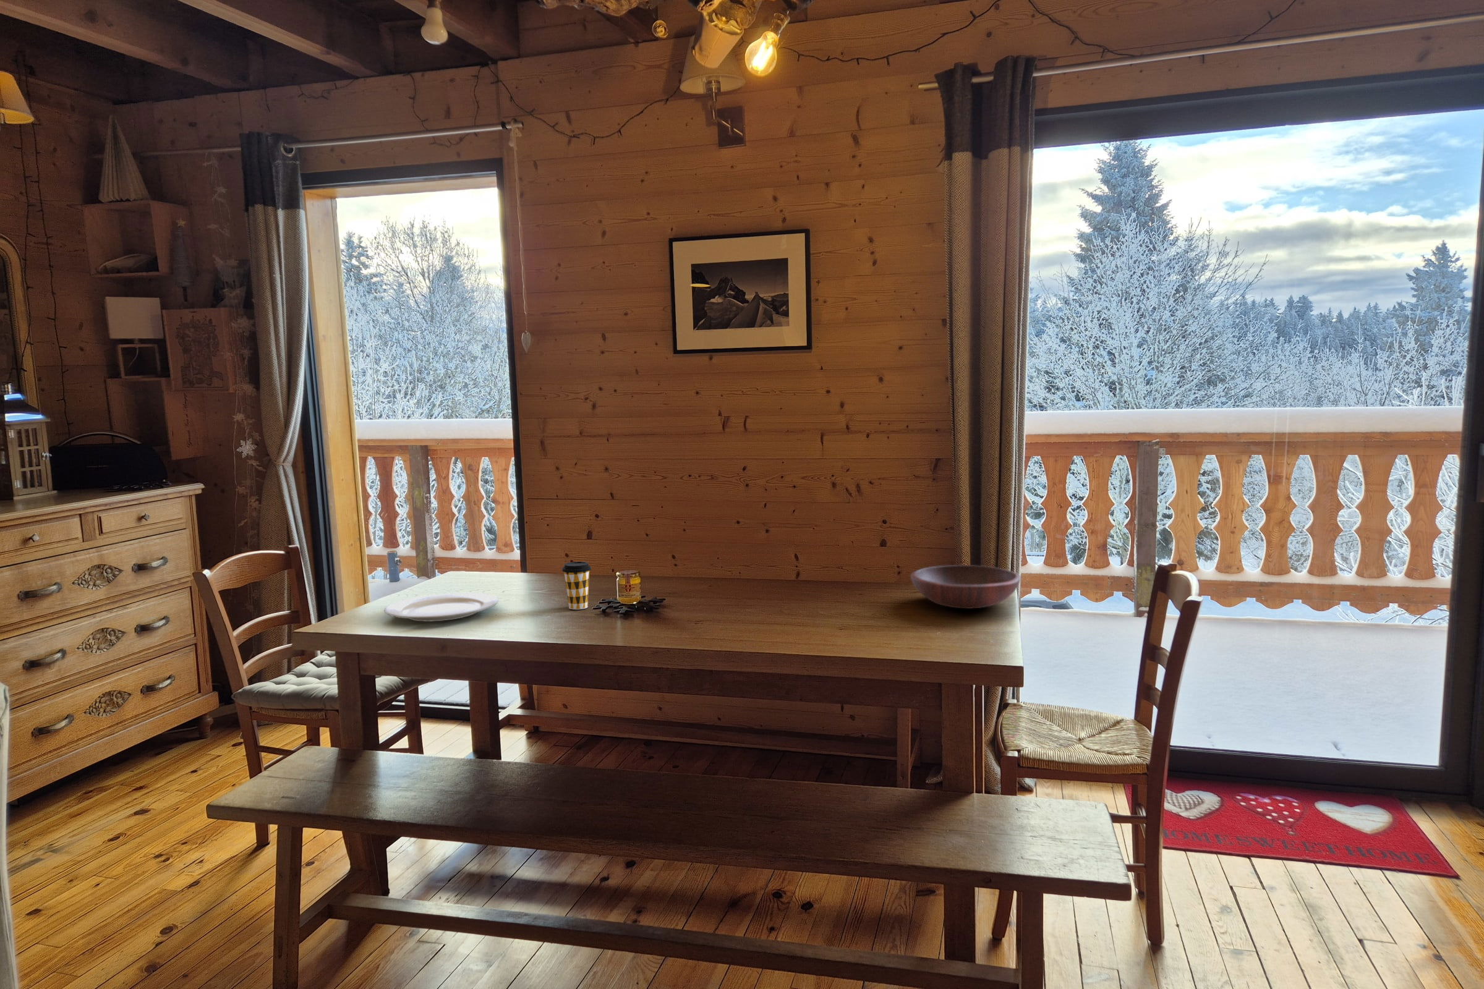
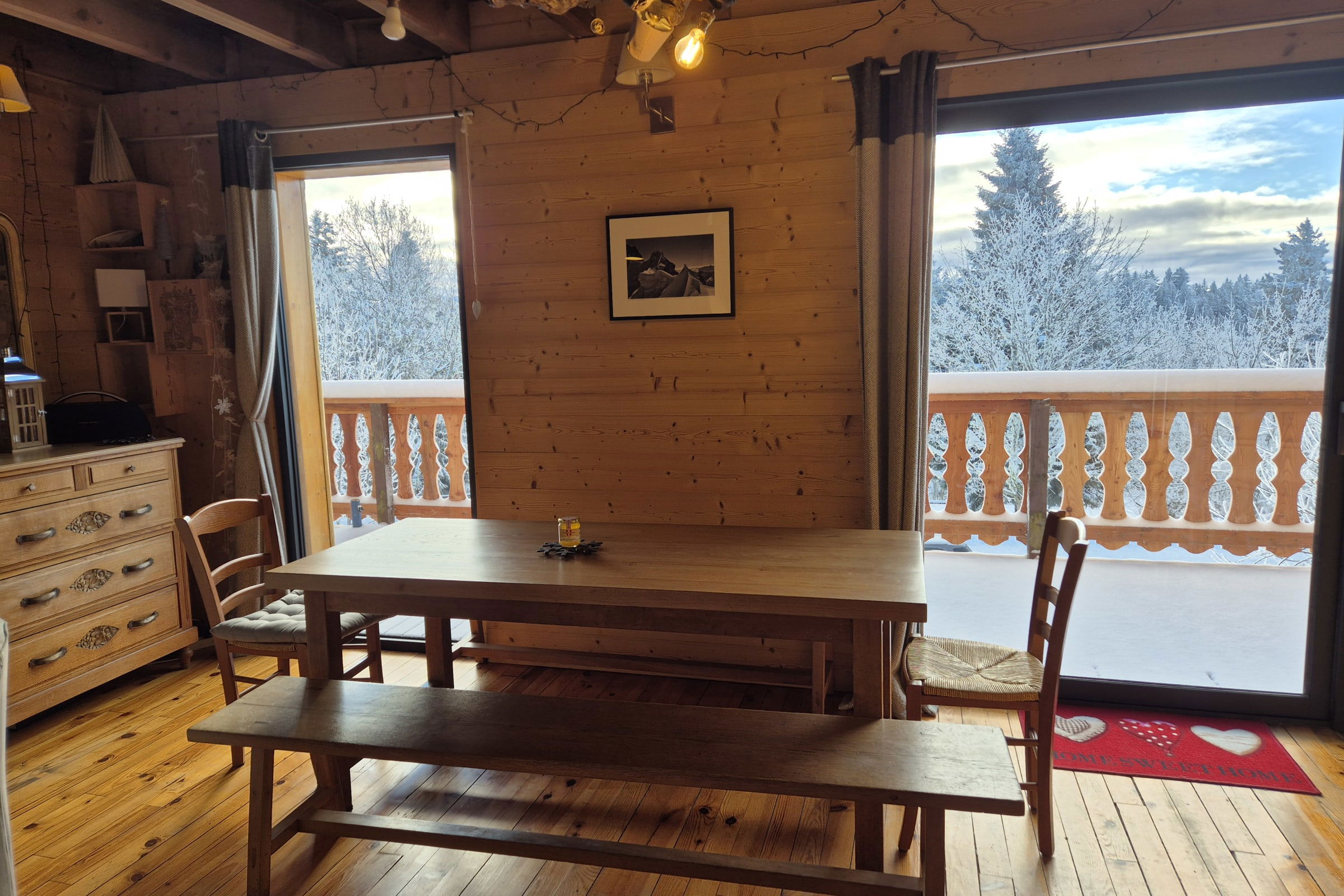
- wooden bowl [910,564,1021,609]
- coffee cup [561,561,592,610]
- chinaware [383,592,499,623]
